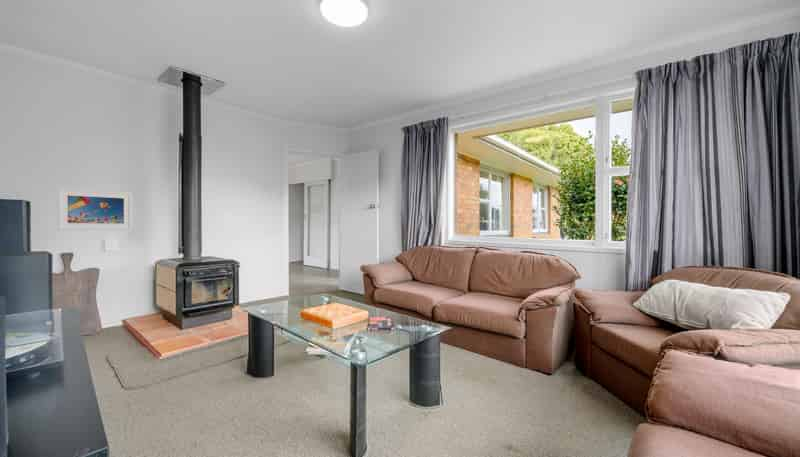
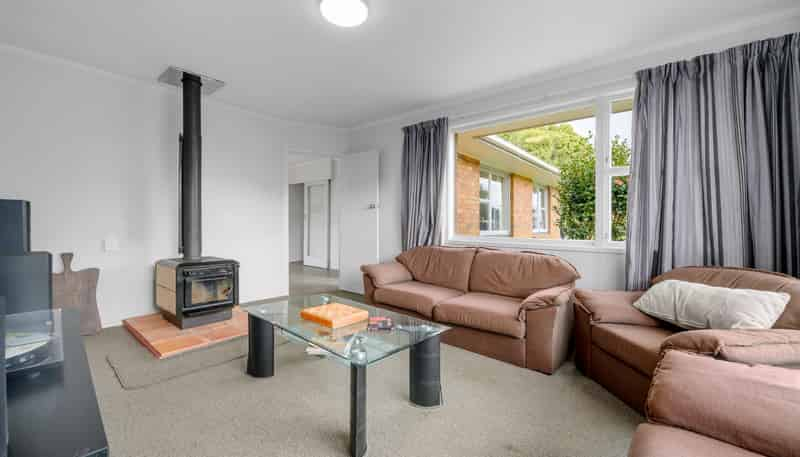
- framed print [57,187,133,231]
